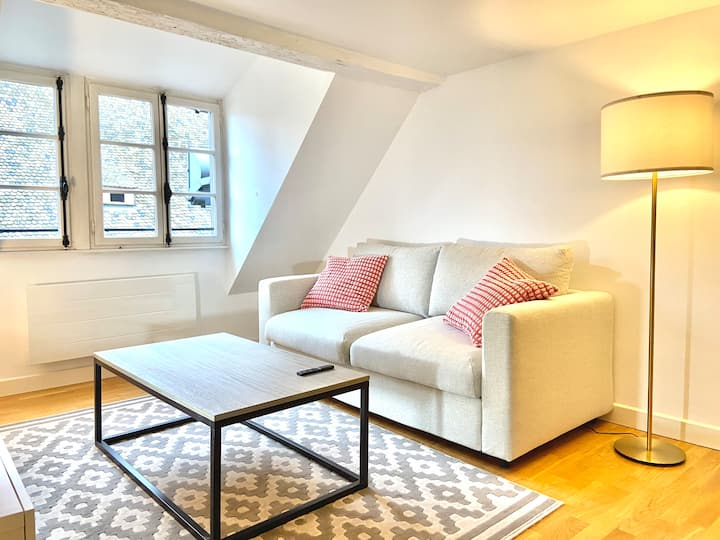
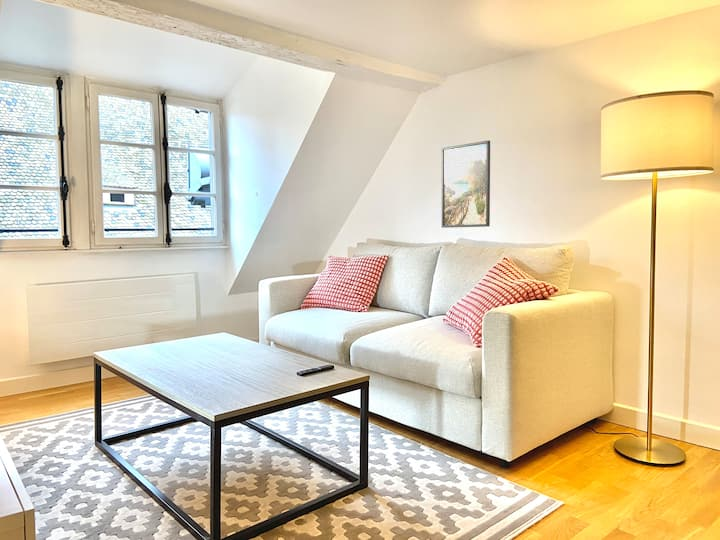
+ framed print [441,140,491,229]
